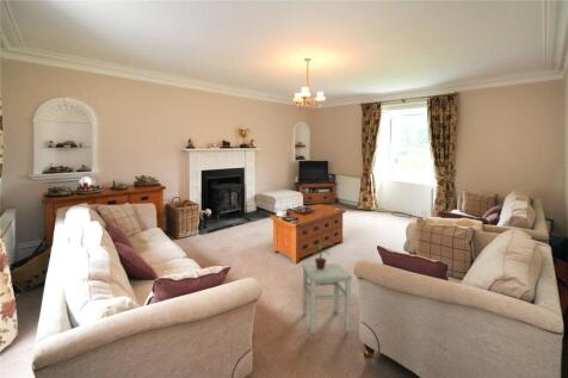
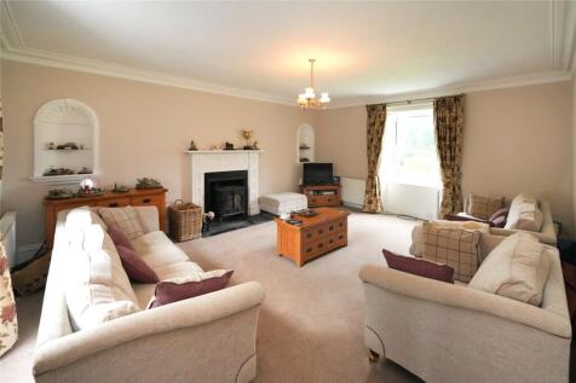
- potted plant [308,241,333,269]
- stool [301,262,353,335]
